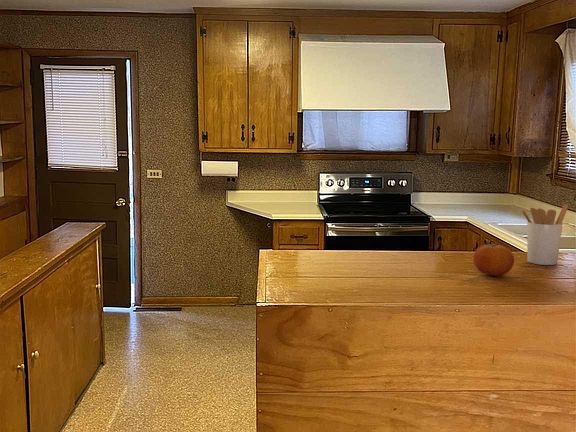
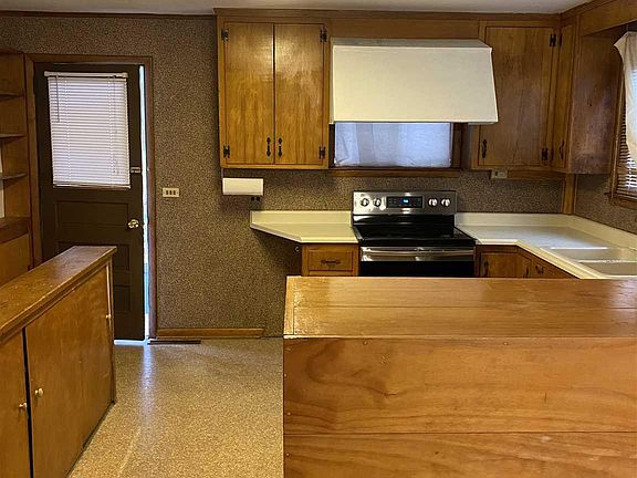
- fruit [472,243,515,277]
- utensil holder [520,203,569,266]
